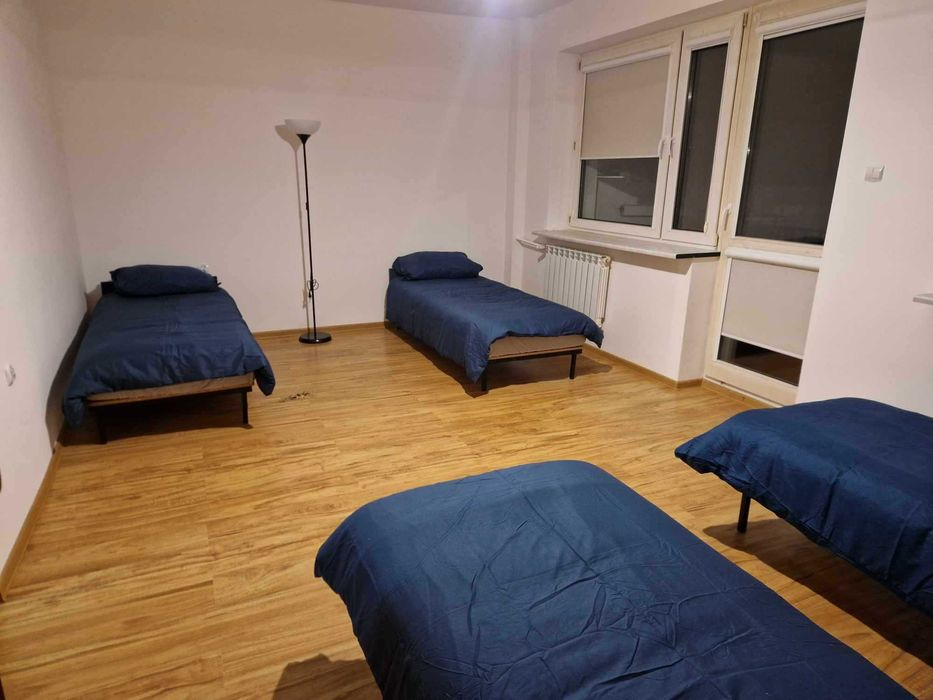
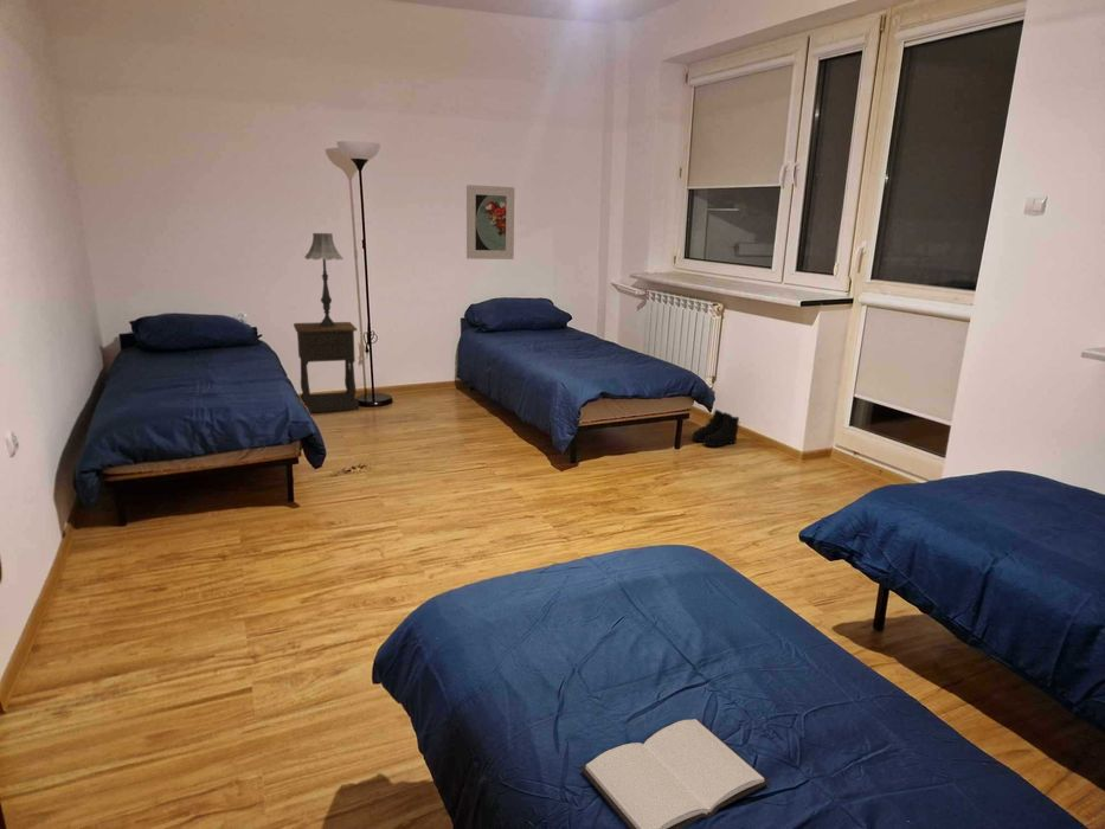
+ book [579,718,771,829]
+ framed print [465,184,515,261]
+ table lamp [304,232,343,328]
+ nightstand [293,321,360,413]
+ boots [690,409,740,449]
